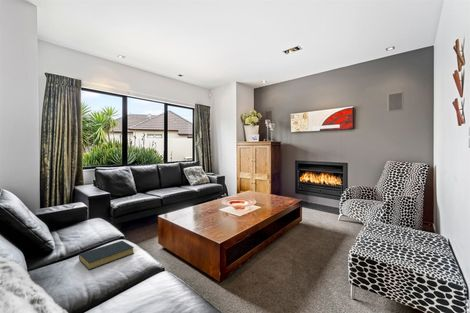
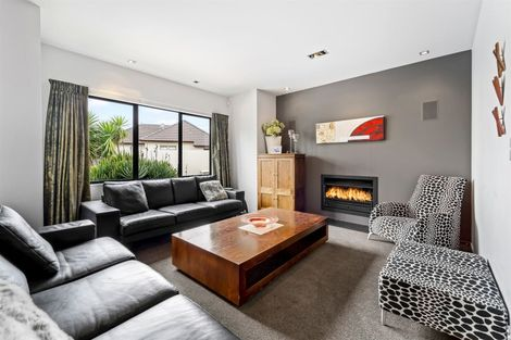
- hardback book [78,240,135,271]
